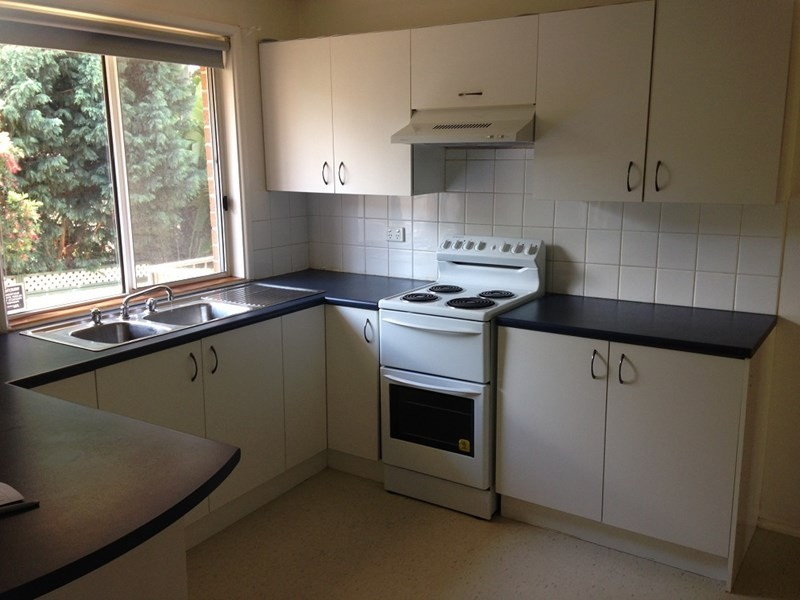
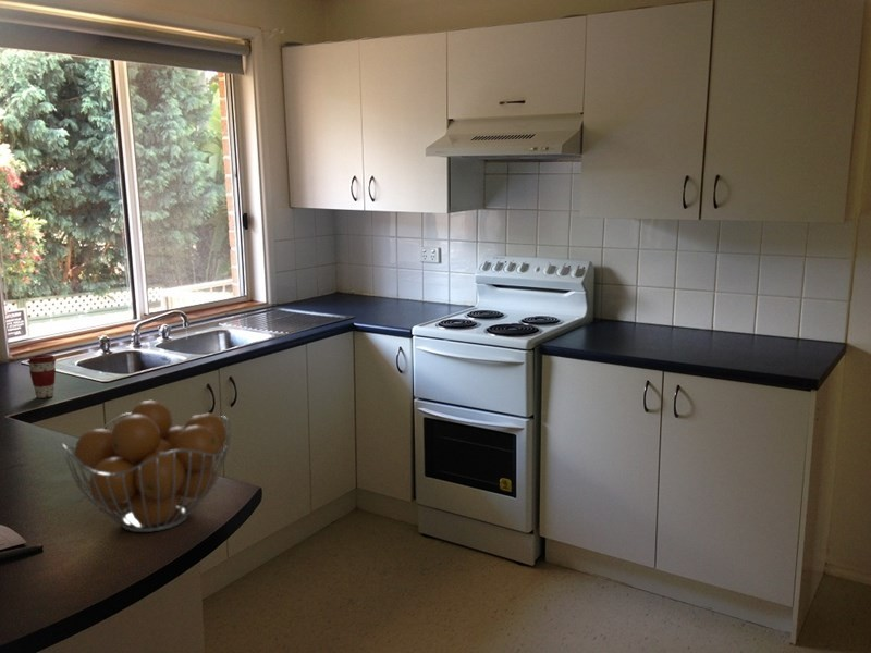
+ coffee cup [26,354,58,399]
+ fruit basket [60,399,232,533]
